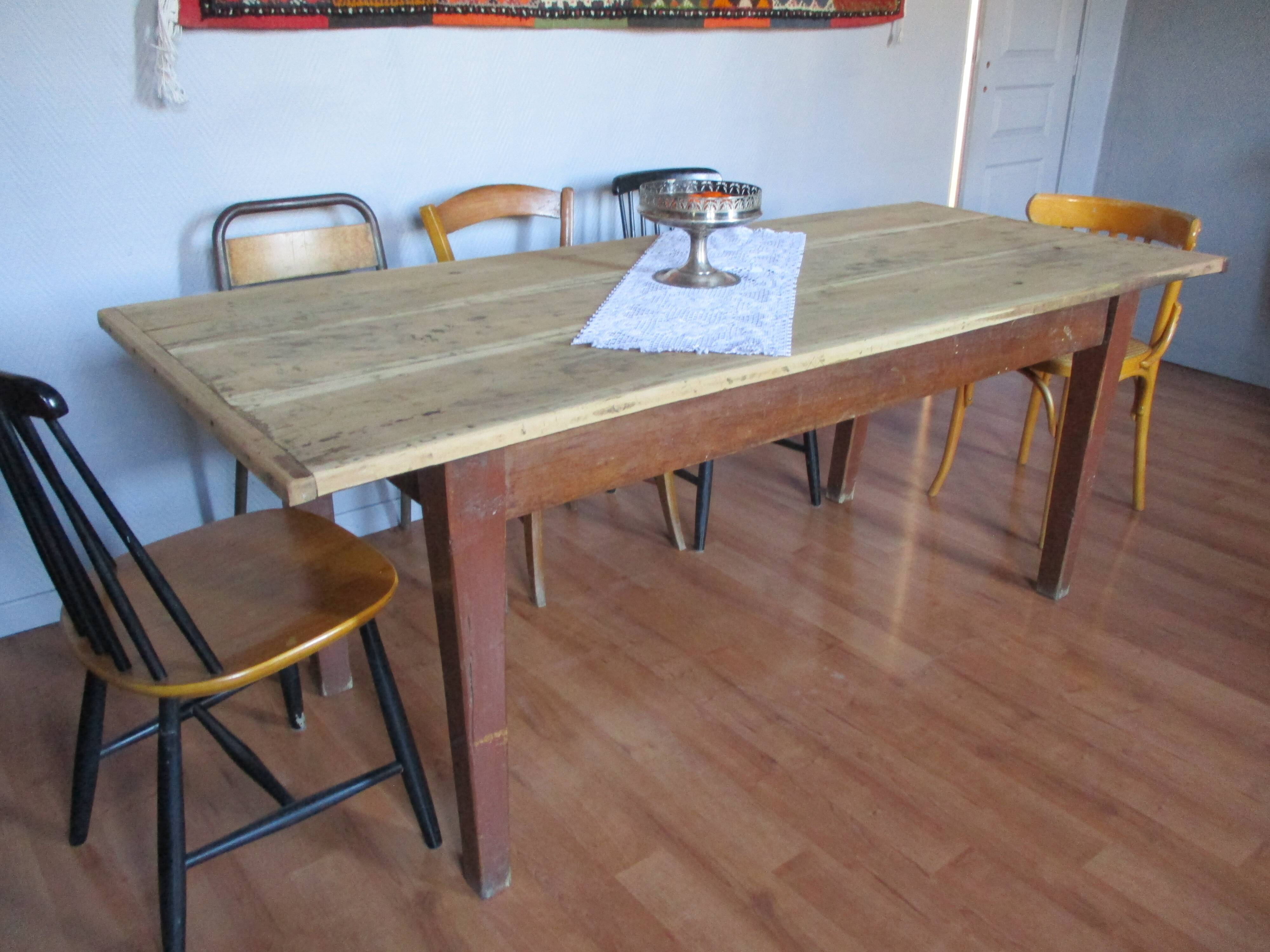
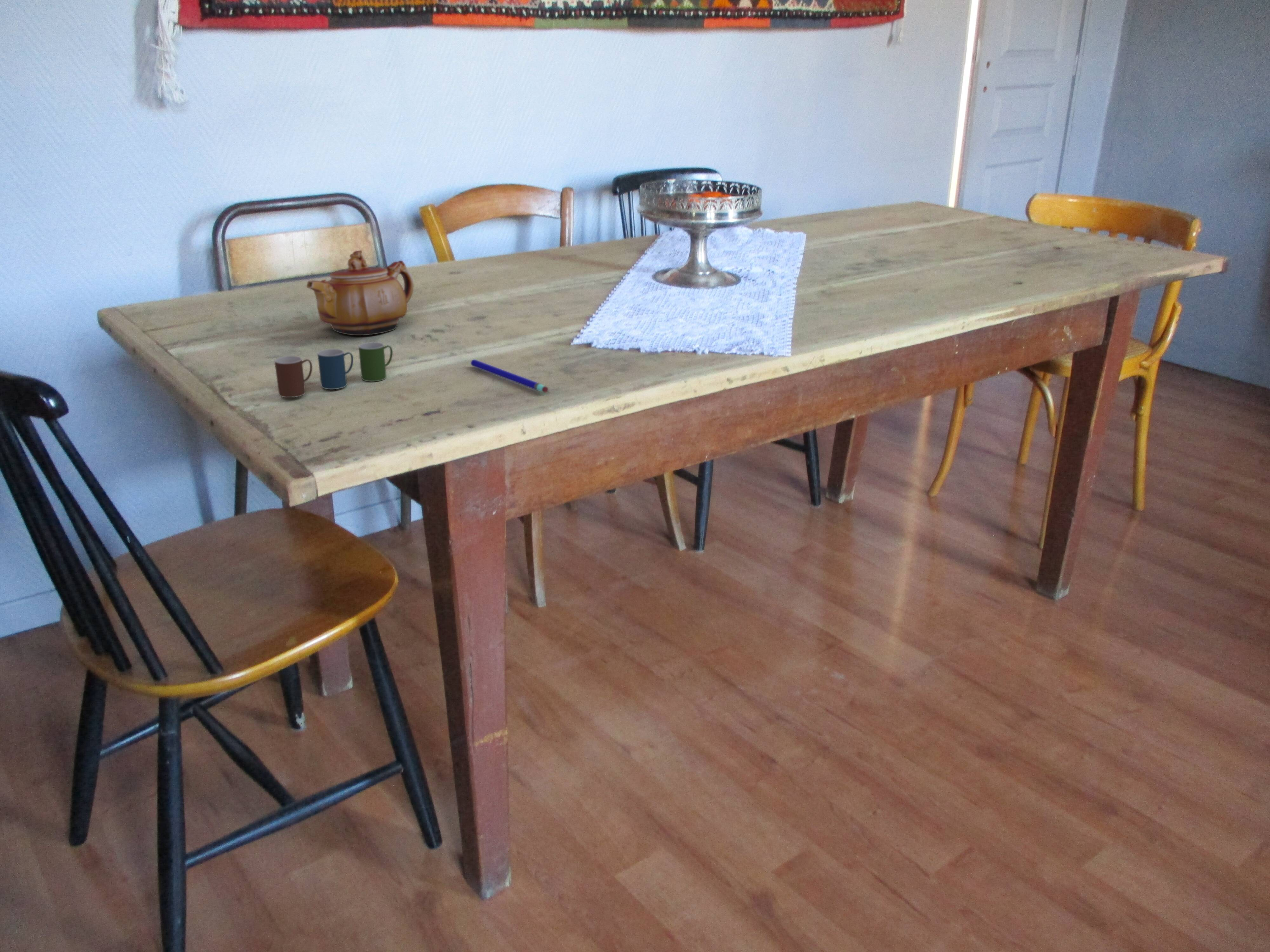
+ teapot [306,250,414,336]
+ cup [274,342,393,398]
+ pen [470,359,549,393]
